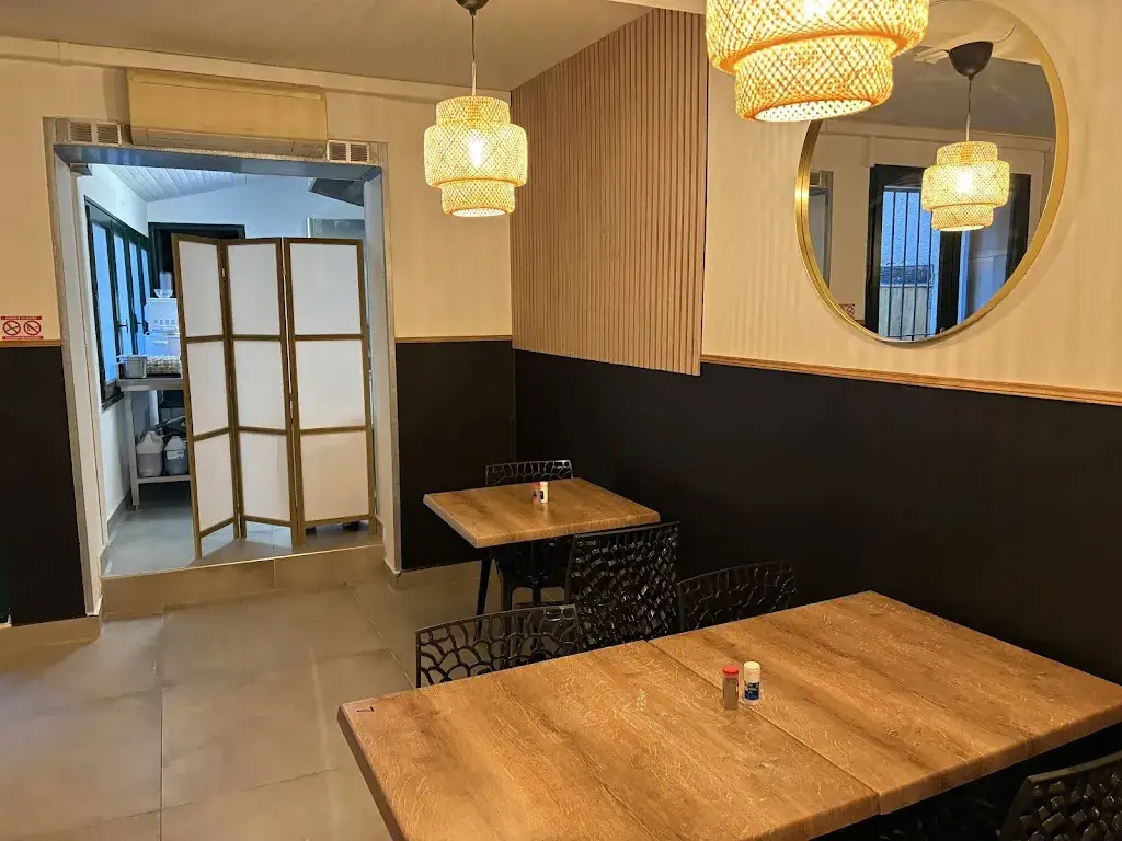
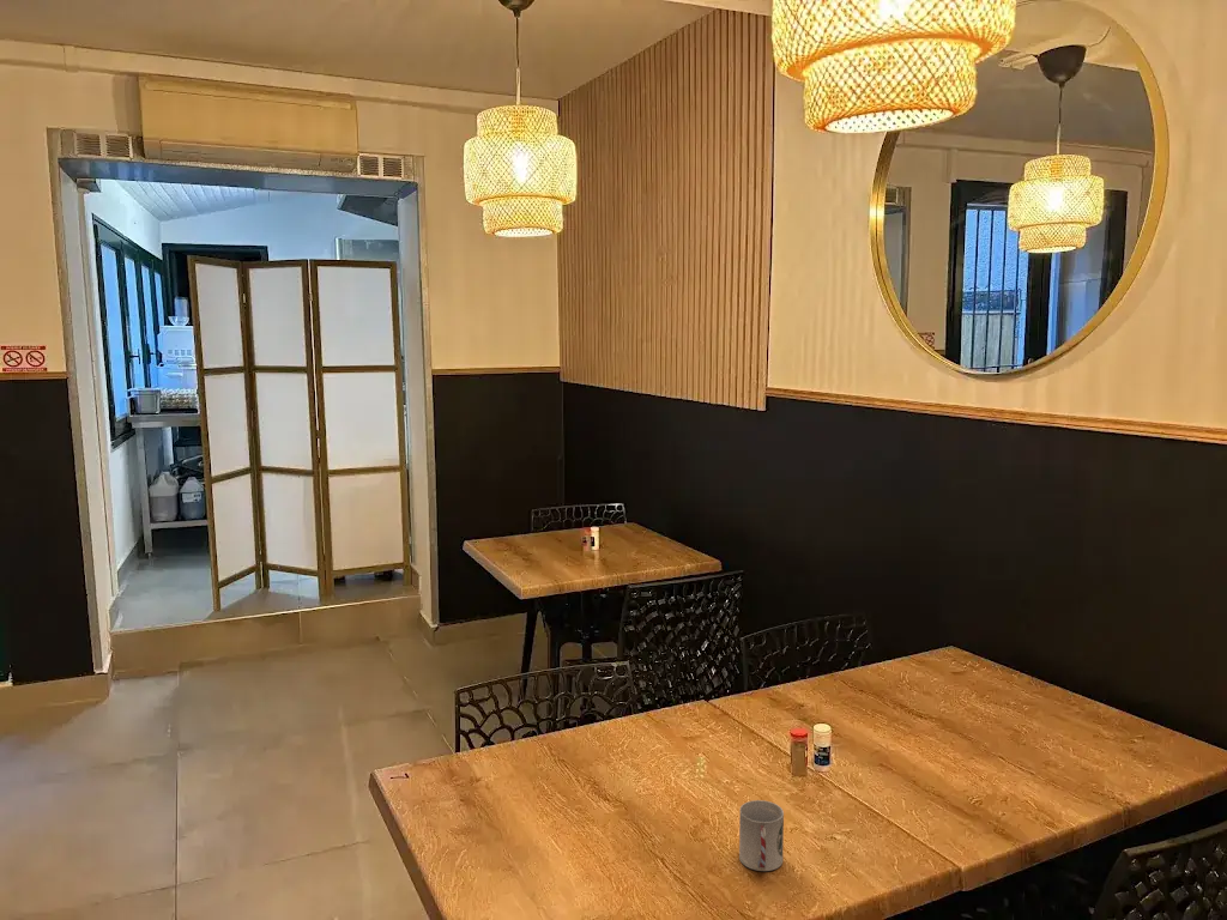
+ cup [738,799,785,872]
